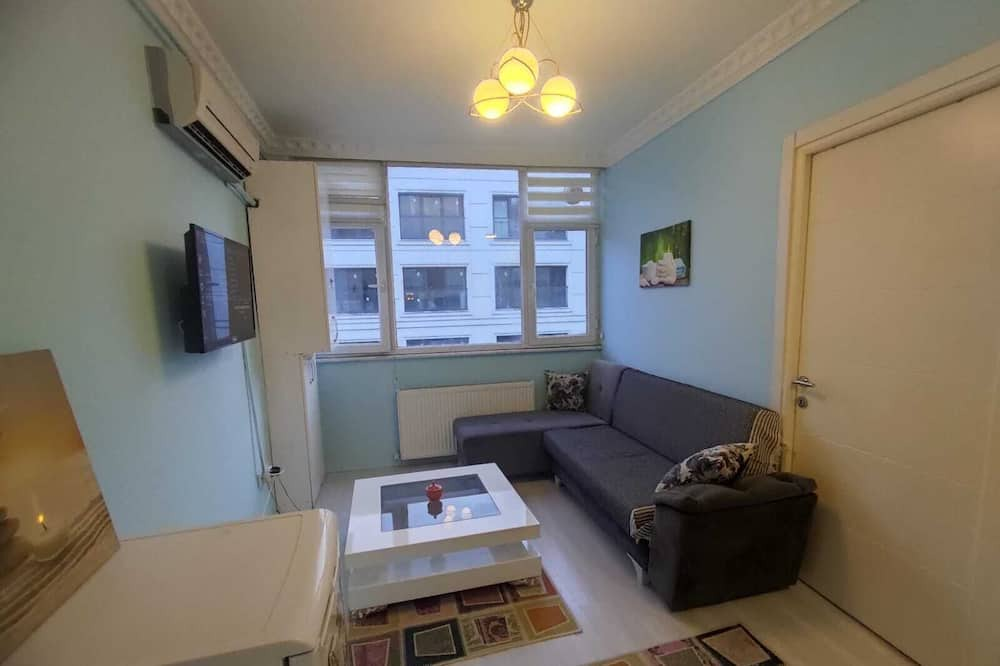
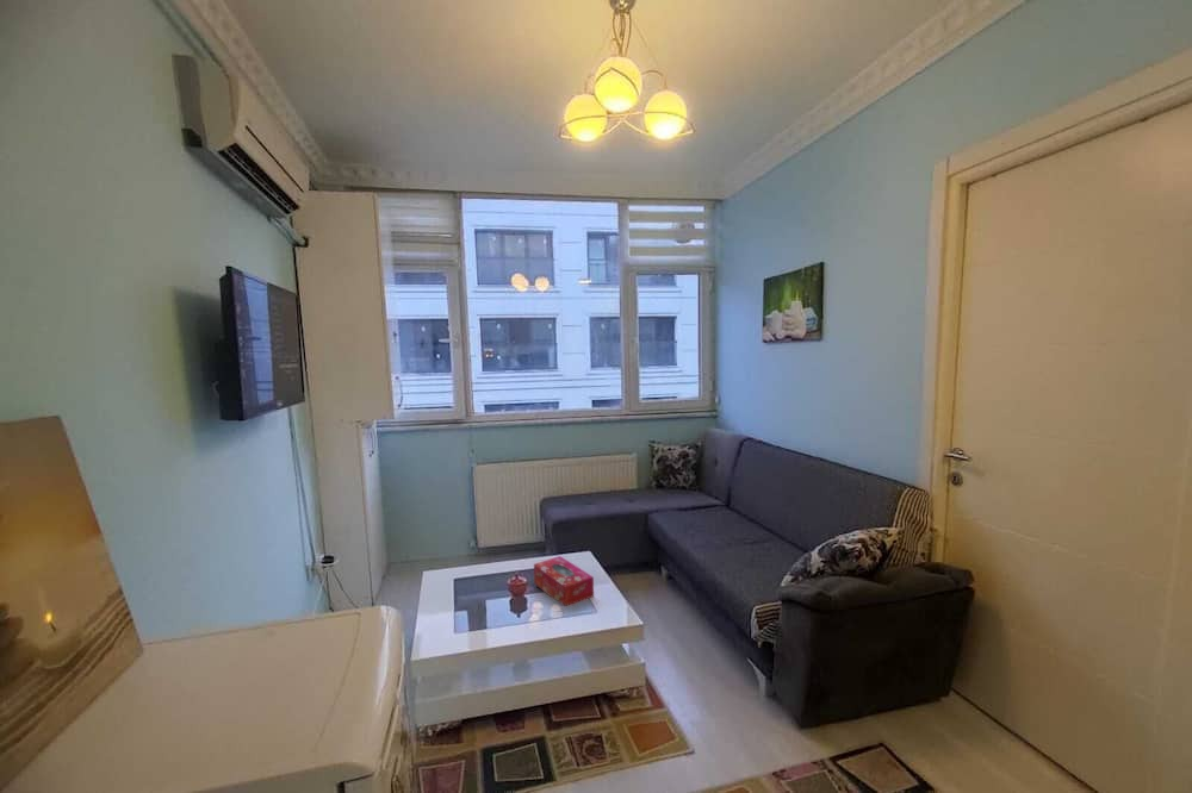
+ tissue box [533,555,595,607]
